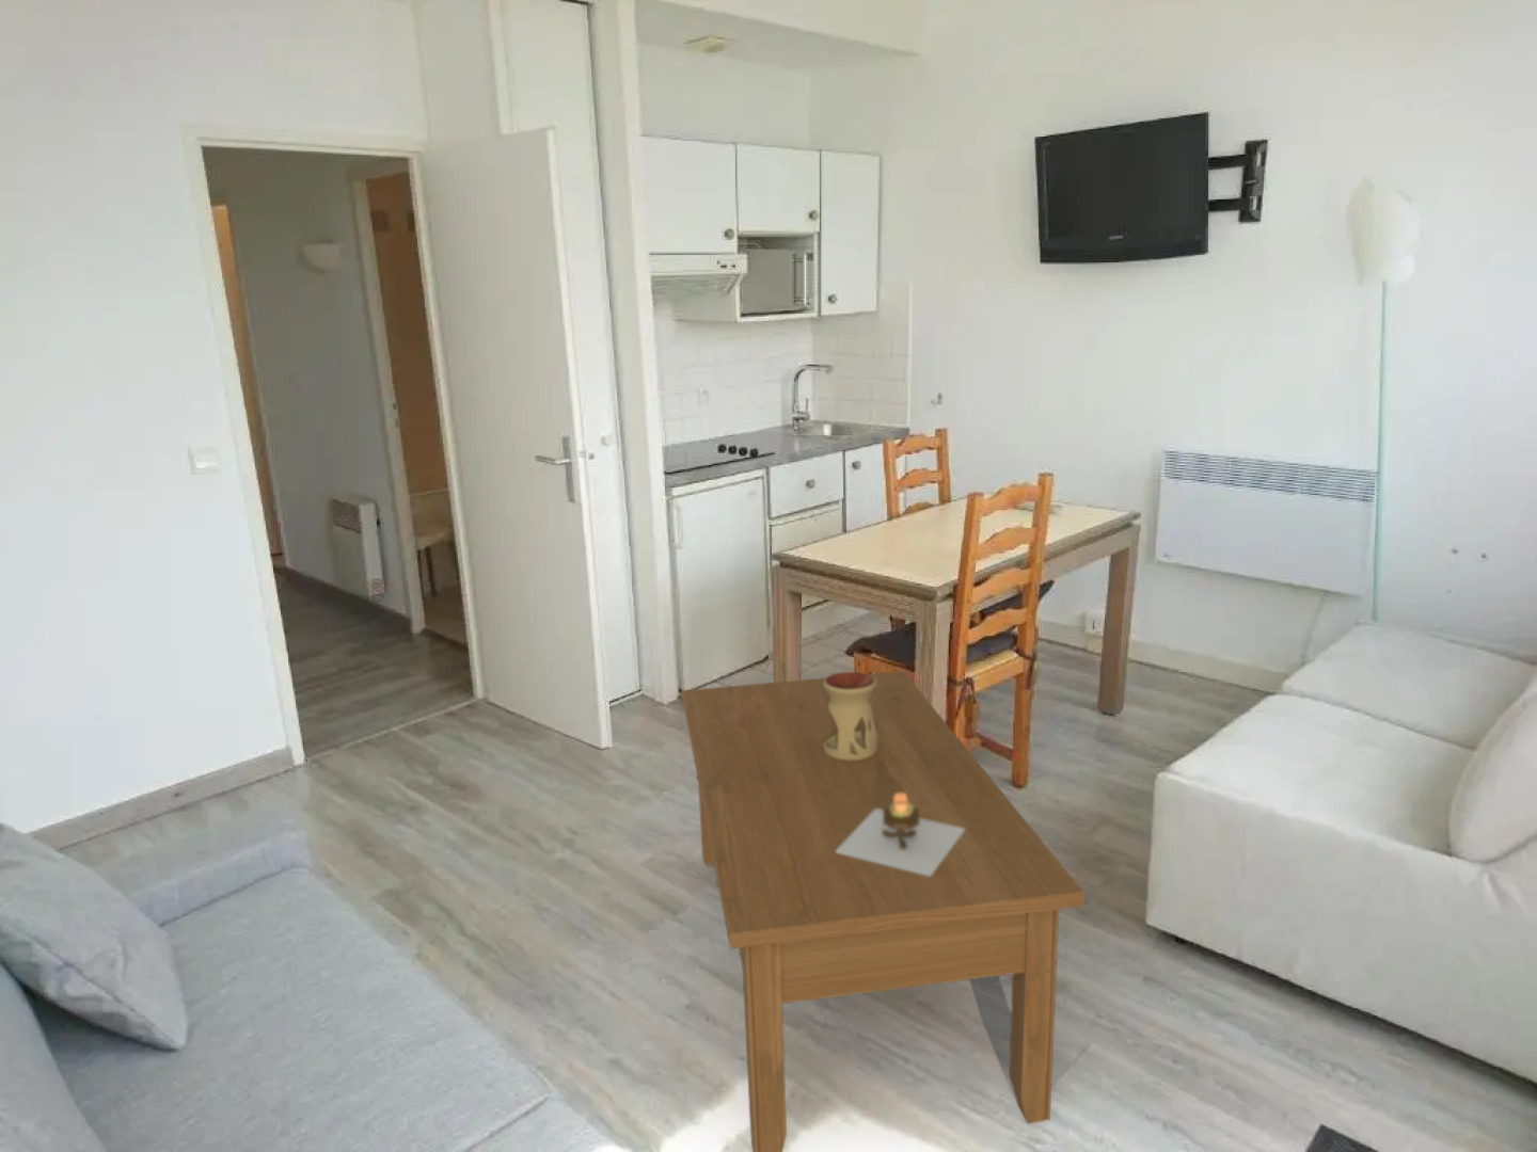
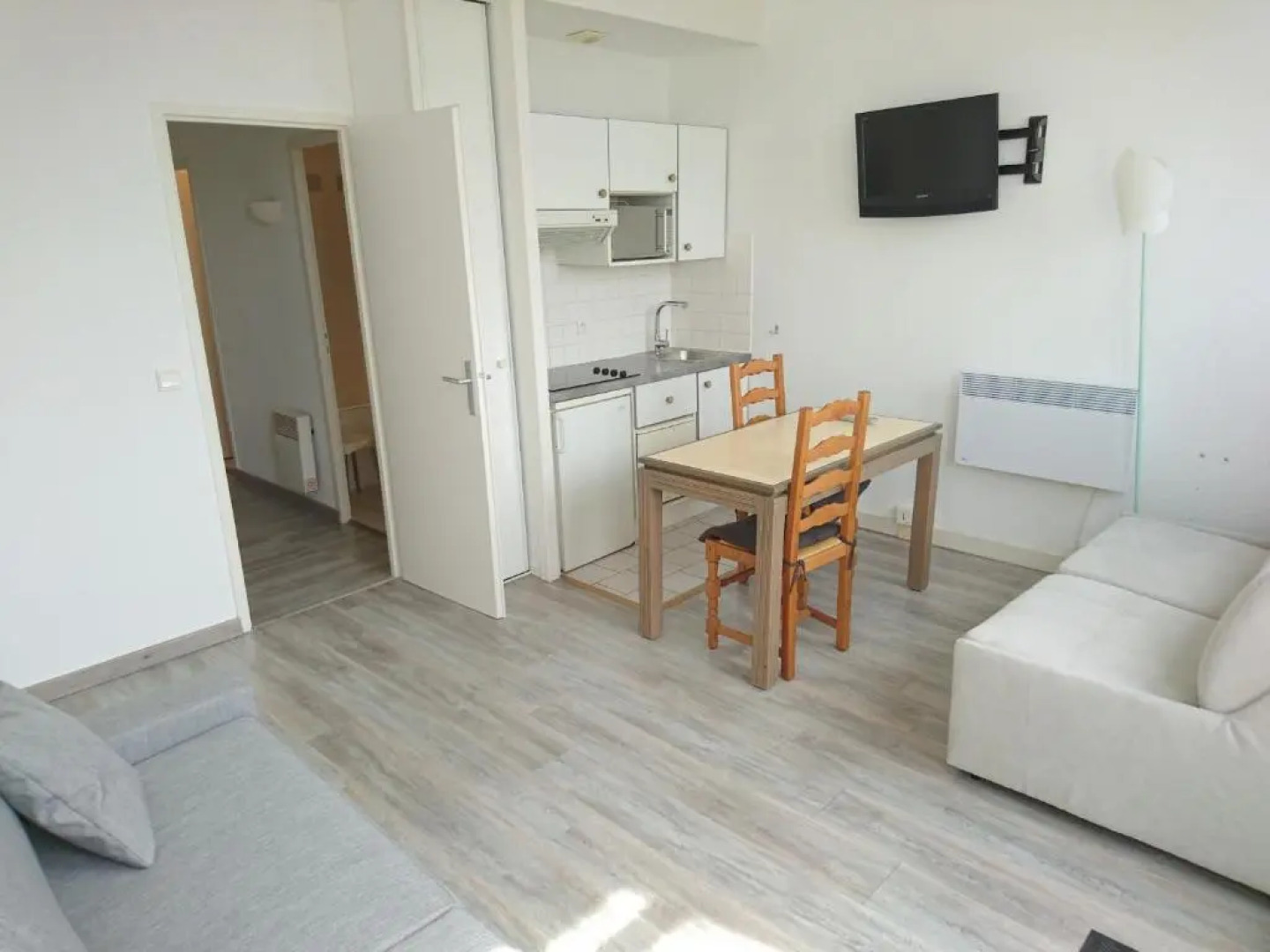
- coffee table [681,670,1086,1152]
- oil burner [824,670,877,760]
- candle [836,794,965,876]
